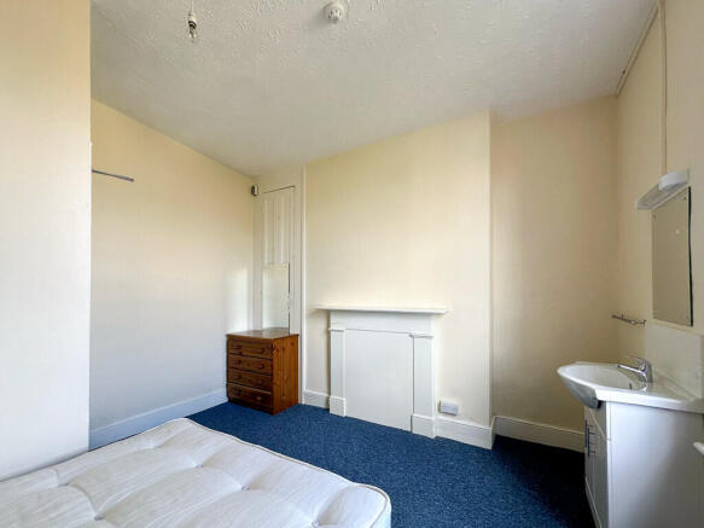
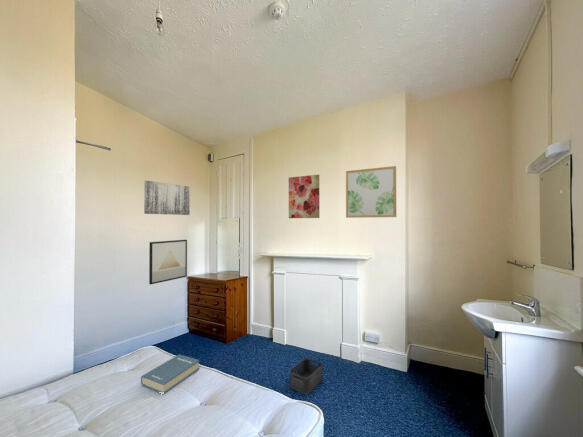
+ wall art [288,174,320,219]
+ book [140,353,200,394]
+ wall art [143,180,191,216]
+ wall art [148,239,188,286]
+ storage bin [289,357,324,395]
+ wall art [345,165,397,219]
